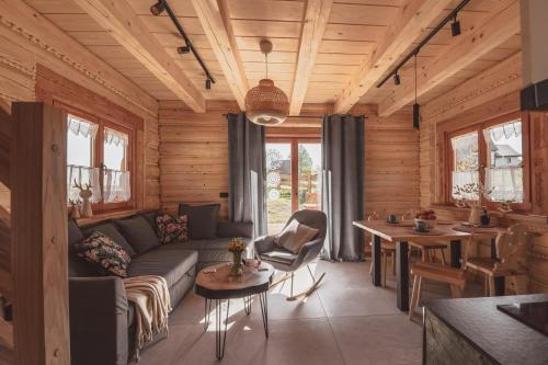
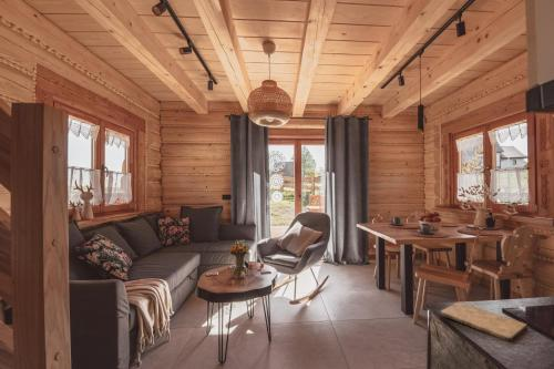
+ cutting board [439,300,529,342]
